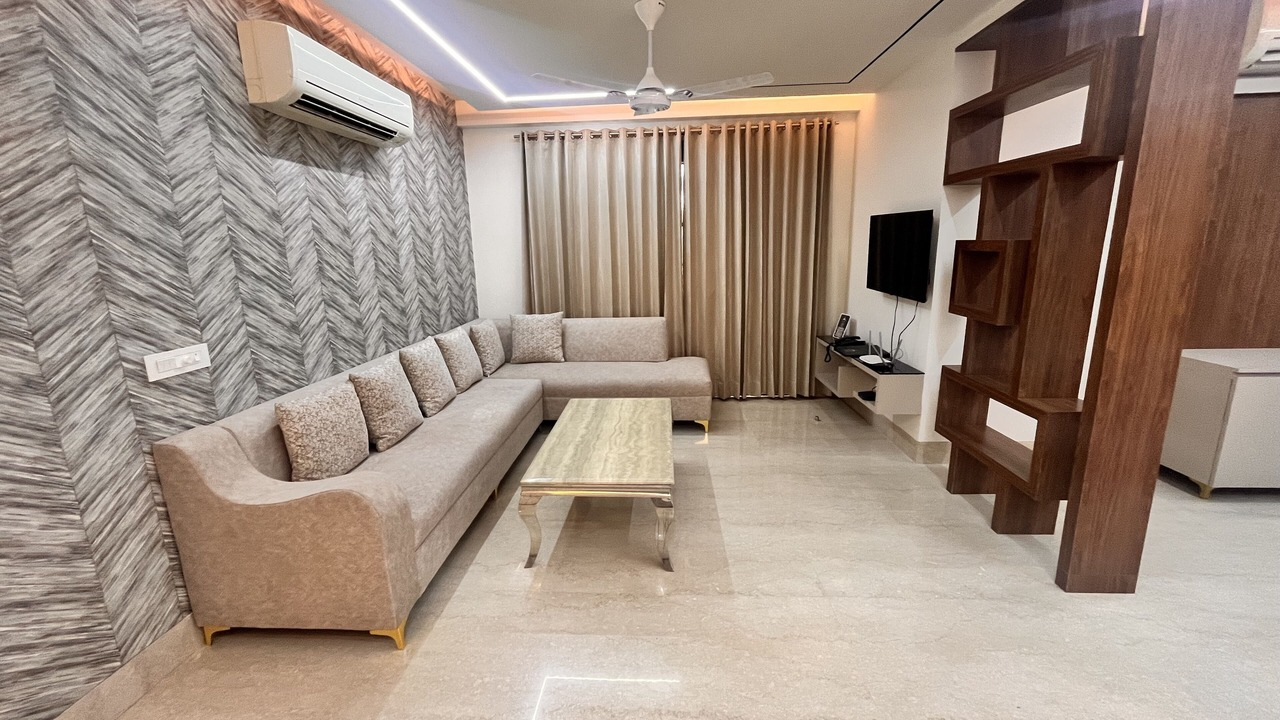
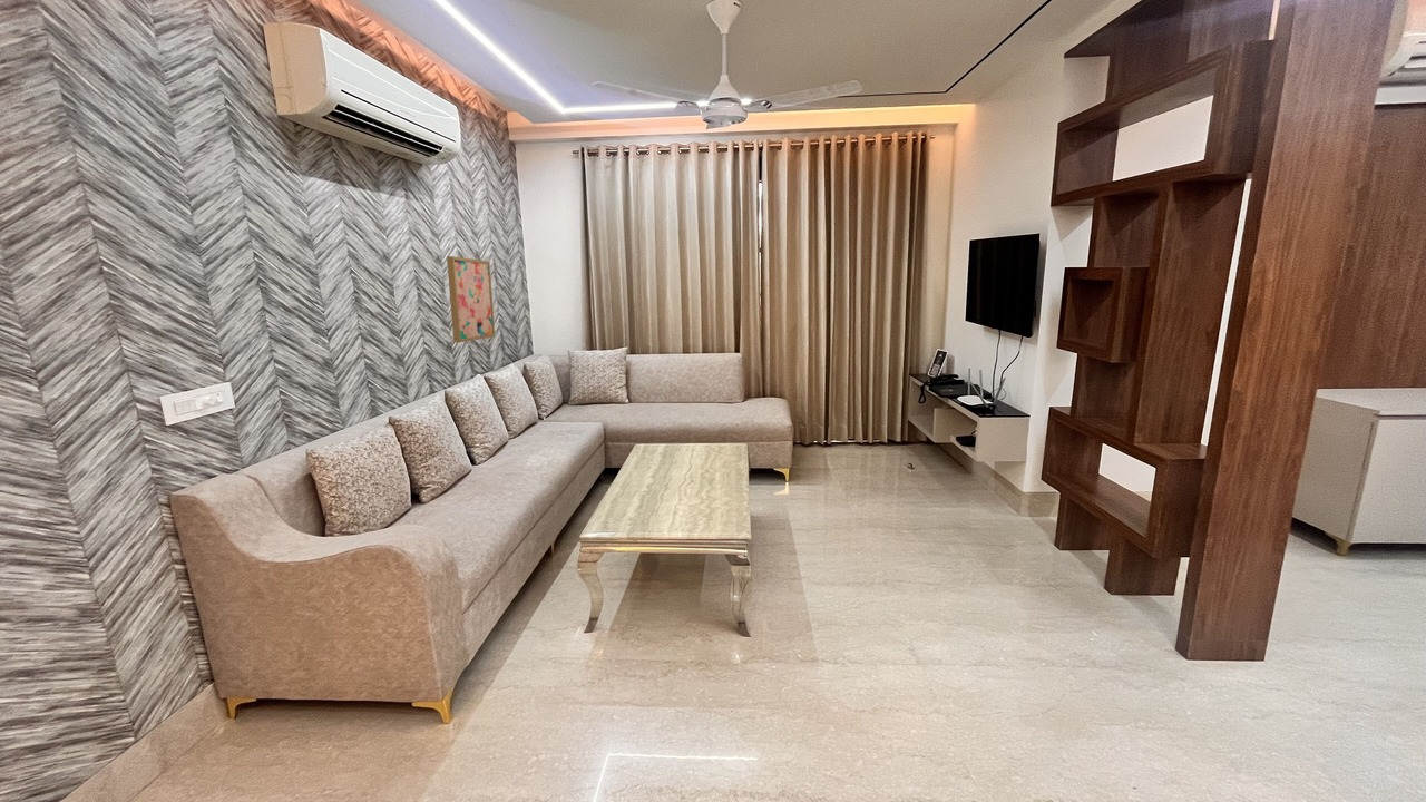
+ wall art [446,255,496,343]
